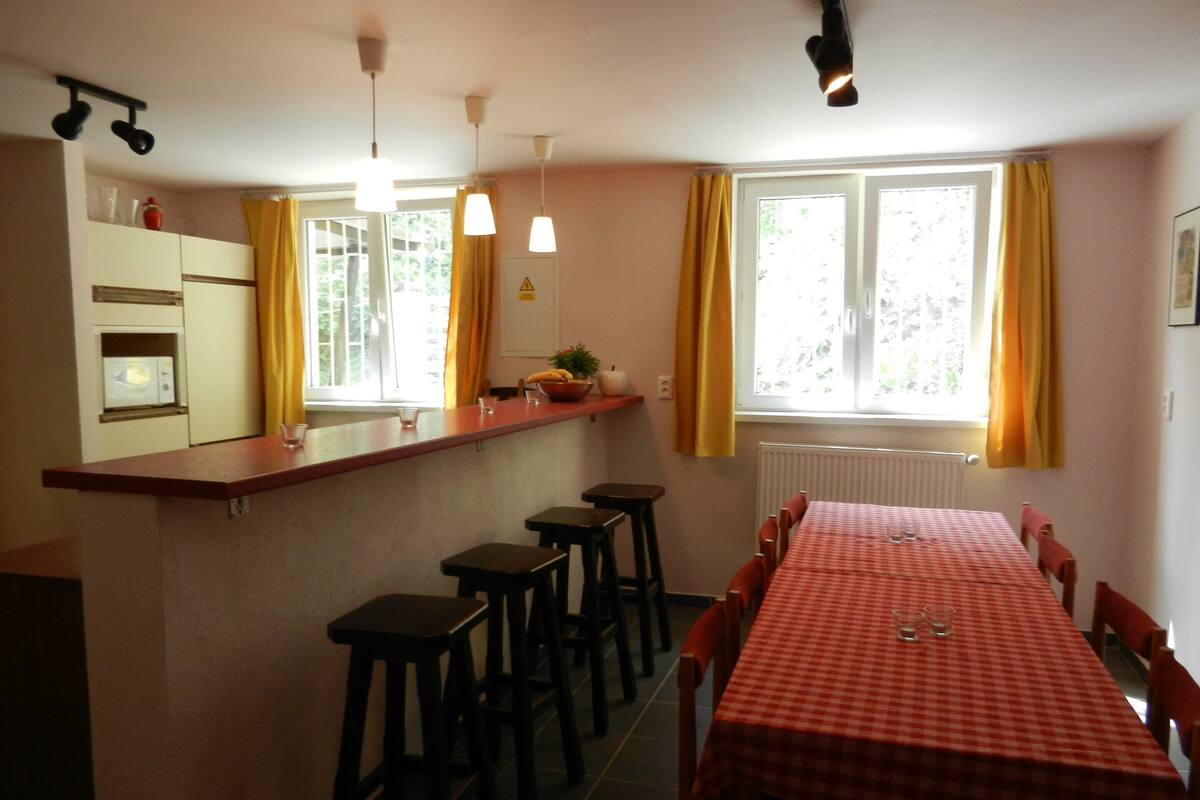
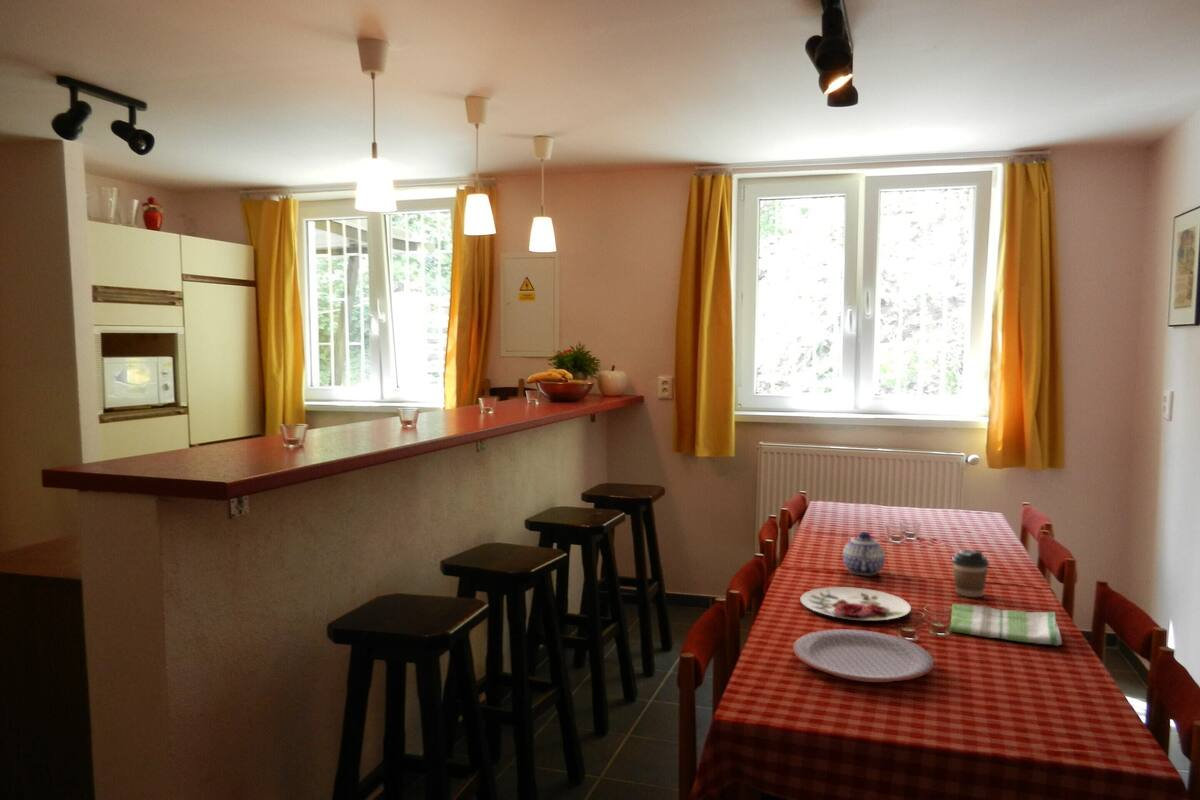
+ plate [799,586,912,621]
+ plate [792,628,935,683]
+ dish towel [948,603,1063,647]
+ teapot [842,530,886,576]
+ coffee cup [951,549,990,598]
